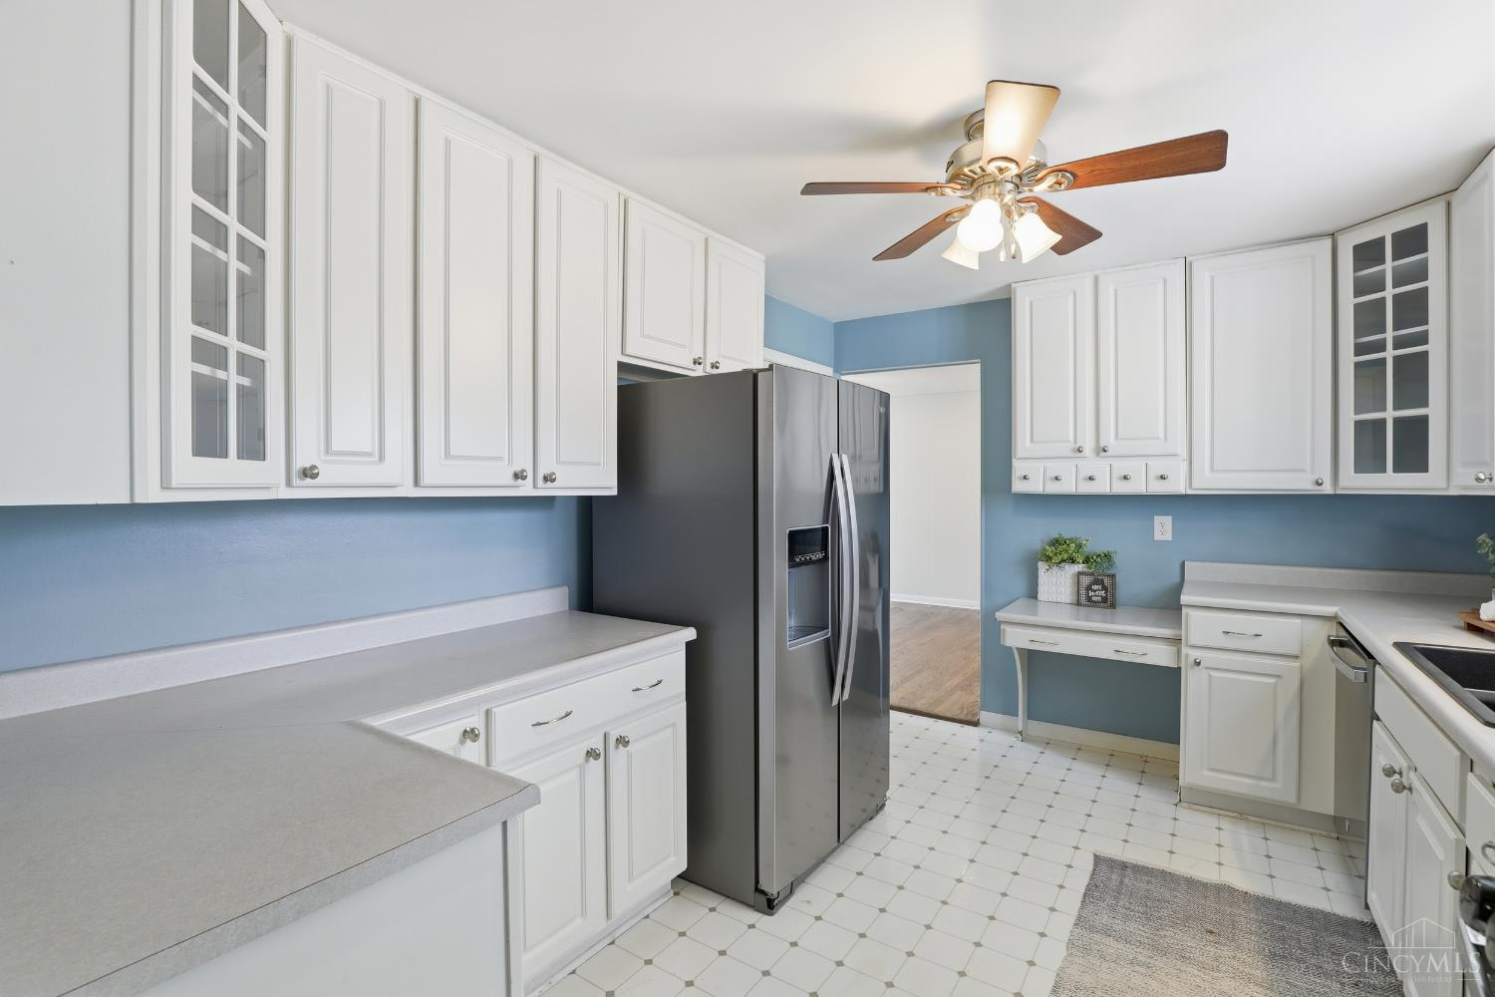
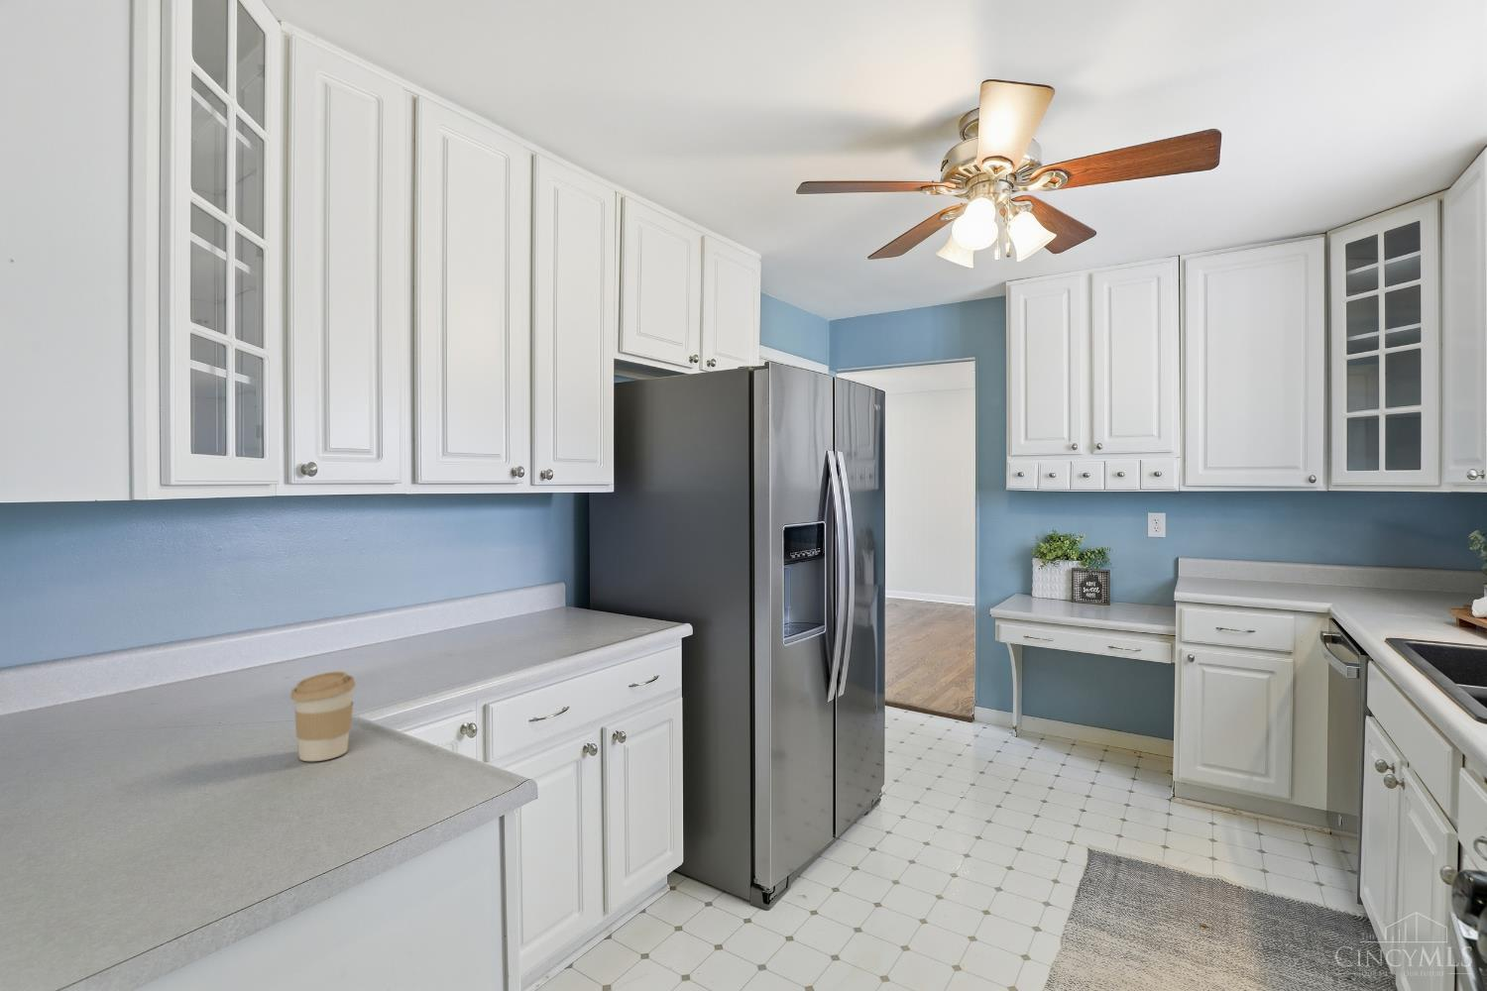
+ coffee cup [290,671,357,762]
